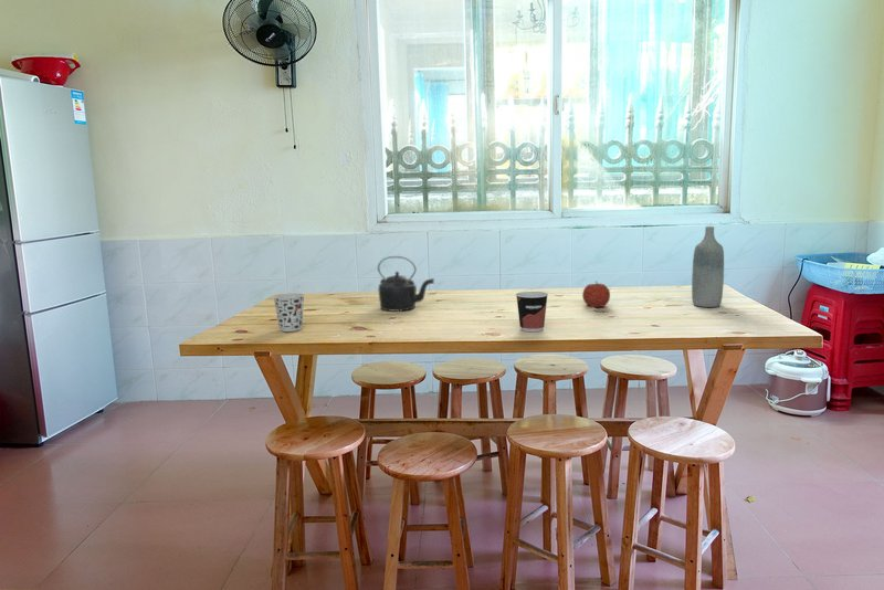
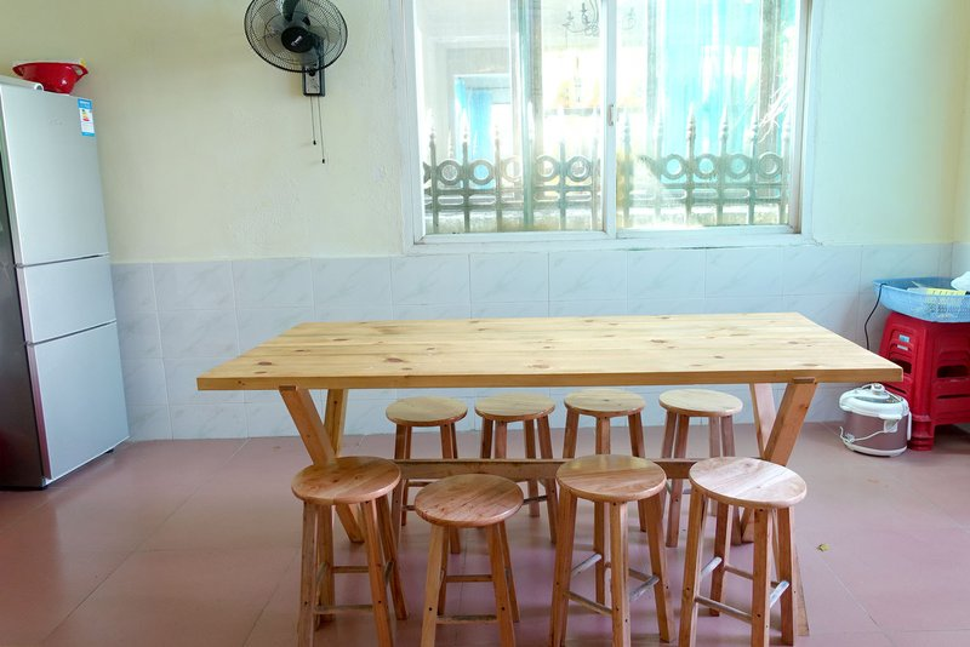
- cup [272,292,305,333]
- bottle [691,225,725,308]
- fruit [581,280,611,308]
- kettle [377,255,435,313]
- cup [515,291,549,333]
